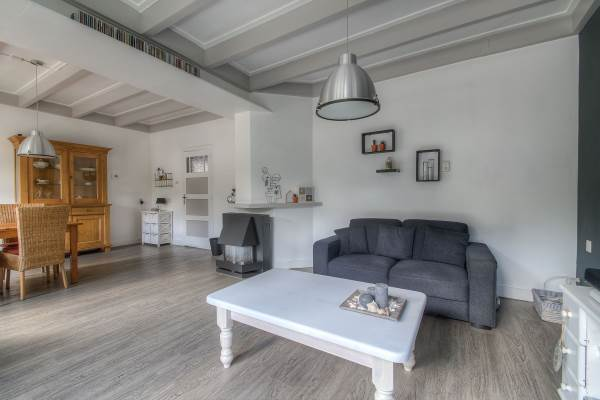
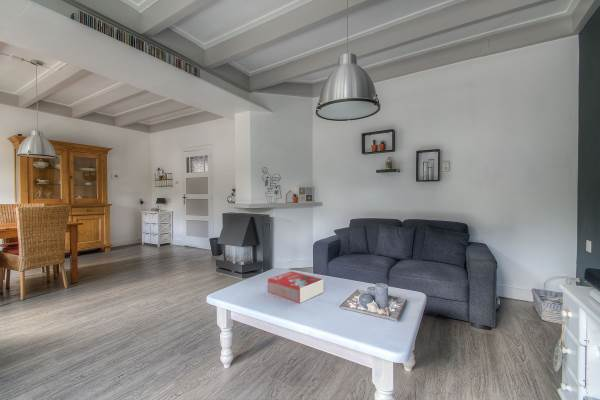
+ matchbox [267,270,324,304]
